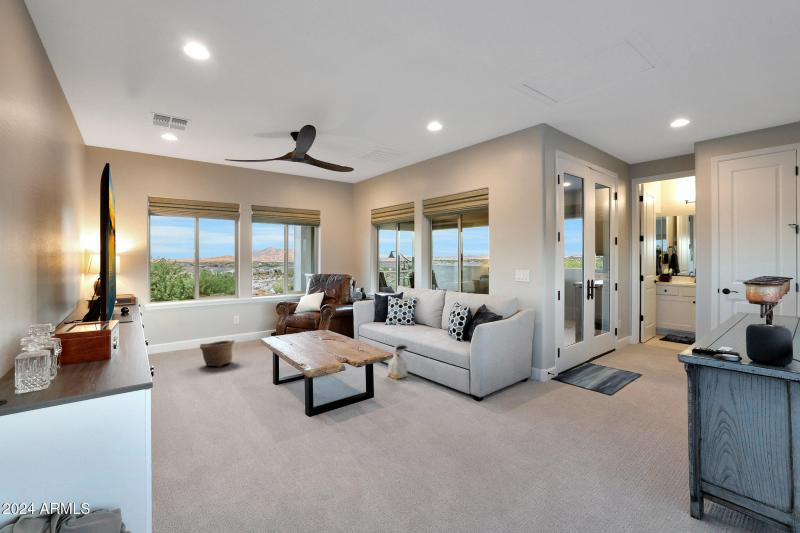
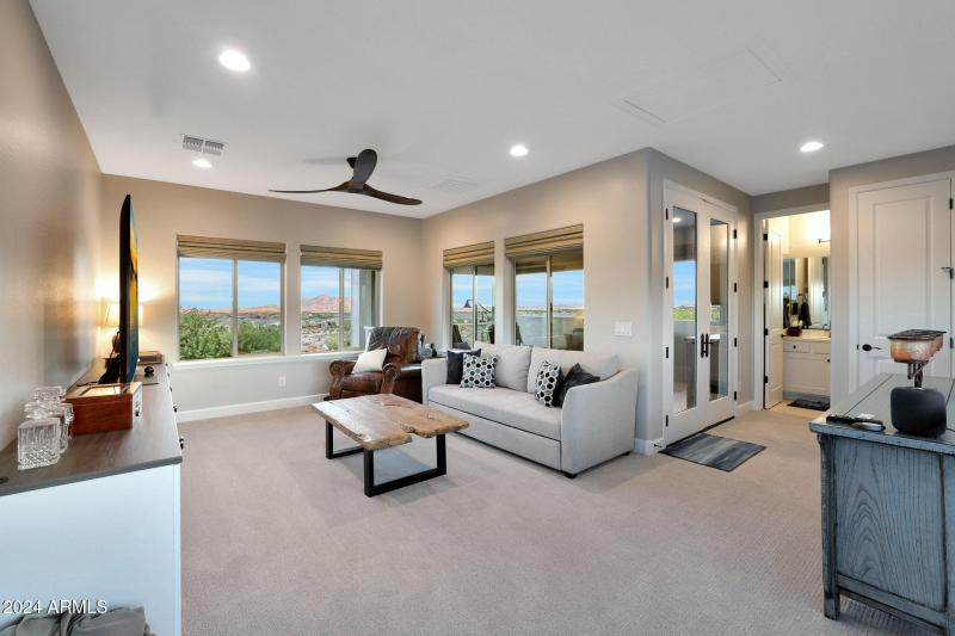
- basket [199,339,236,368]
- bag [387,343,409,380]
